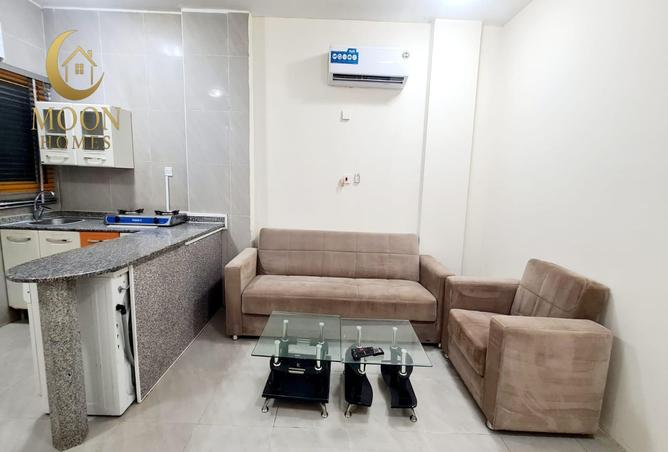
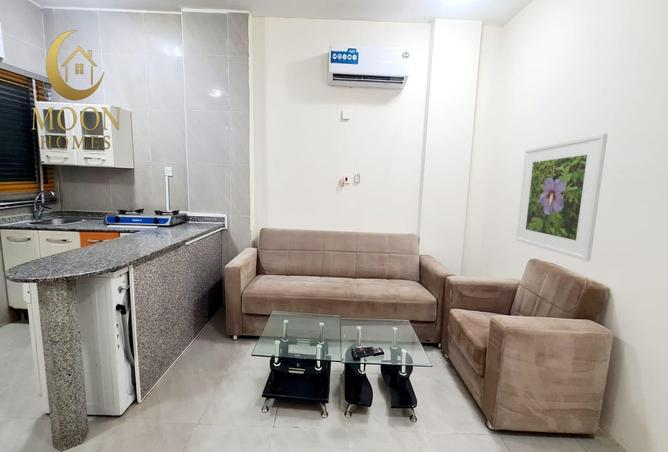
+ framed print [515,132,609,262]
